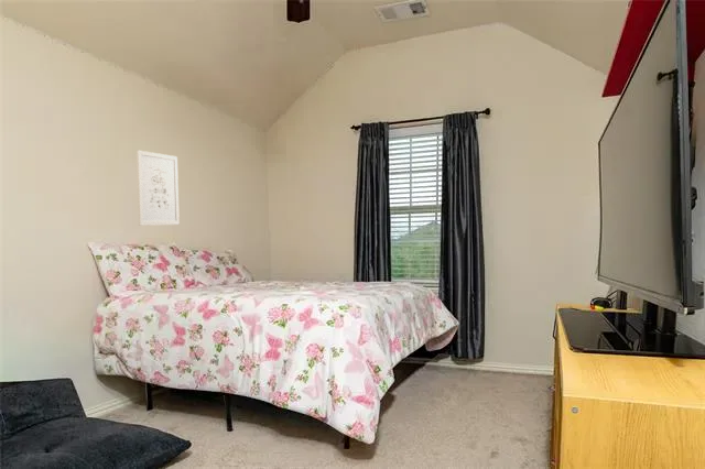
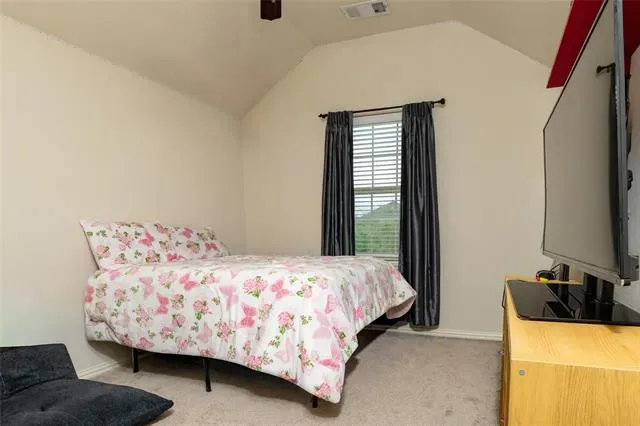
- wall art [135,149,181,227]
